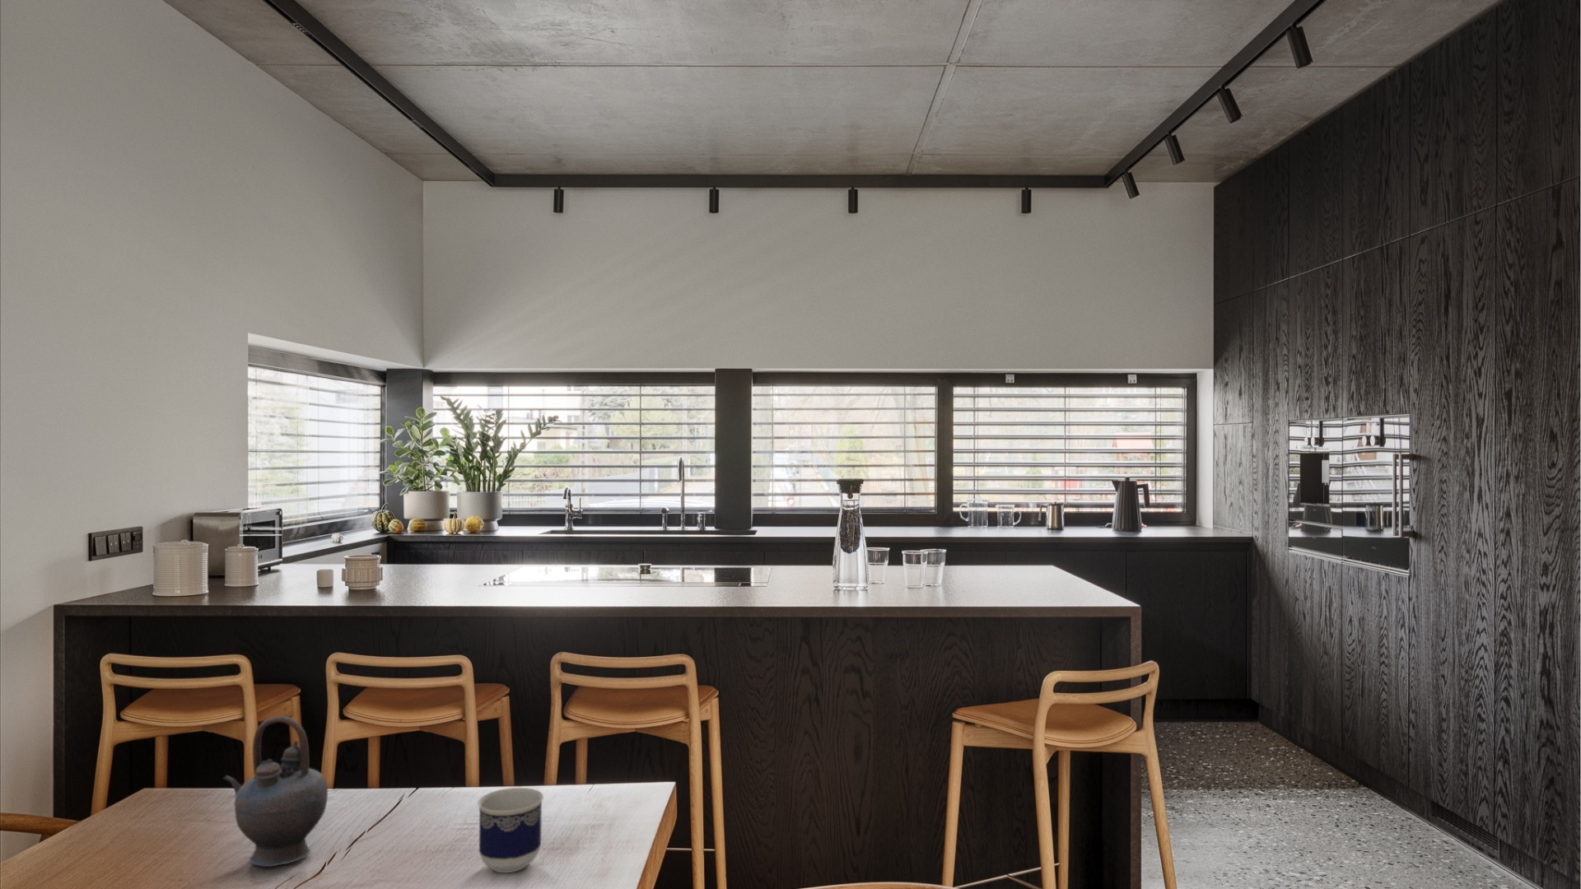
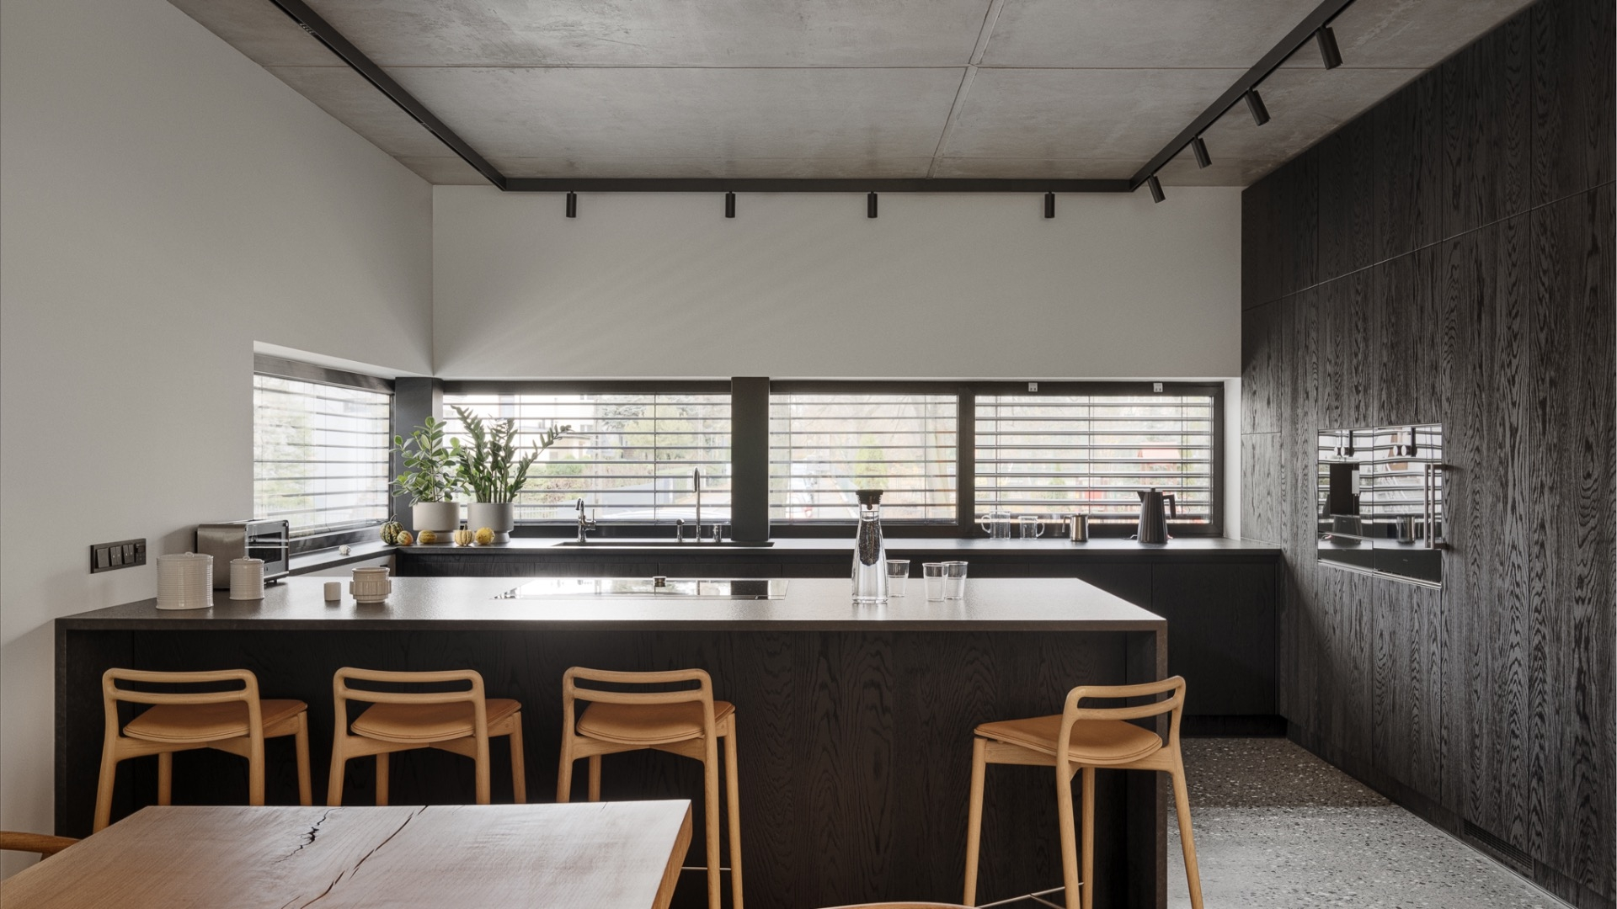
- cup [477,787,544,874]
- teapot [223,715,329,867]
